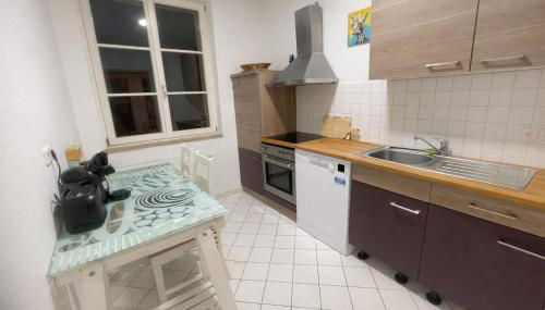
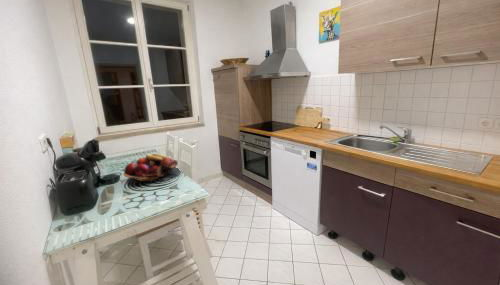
+ fruit basket [123,153,179,184]
